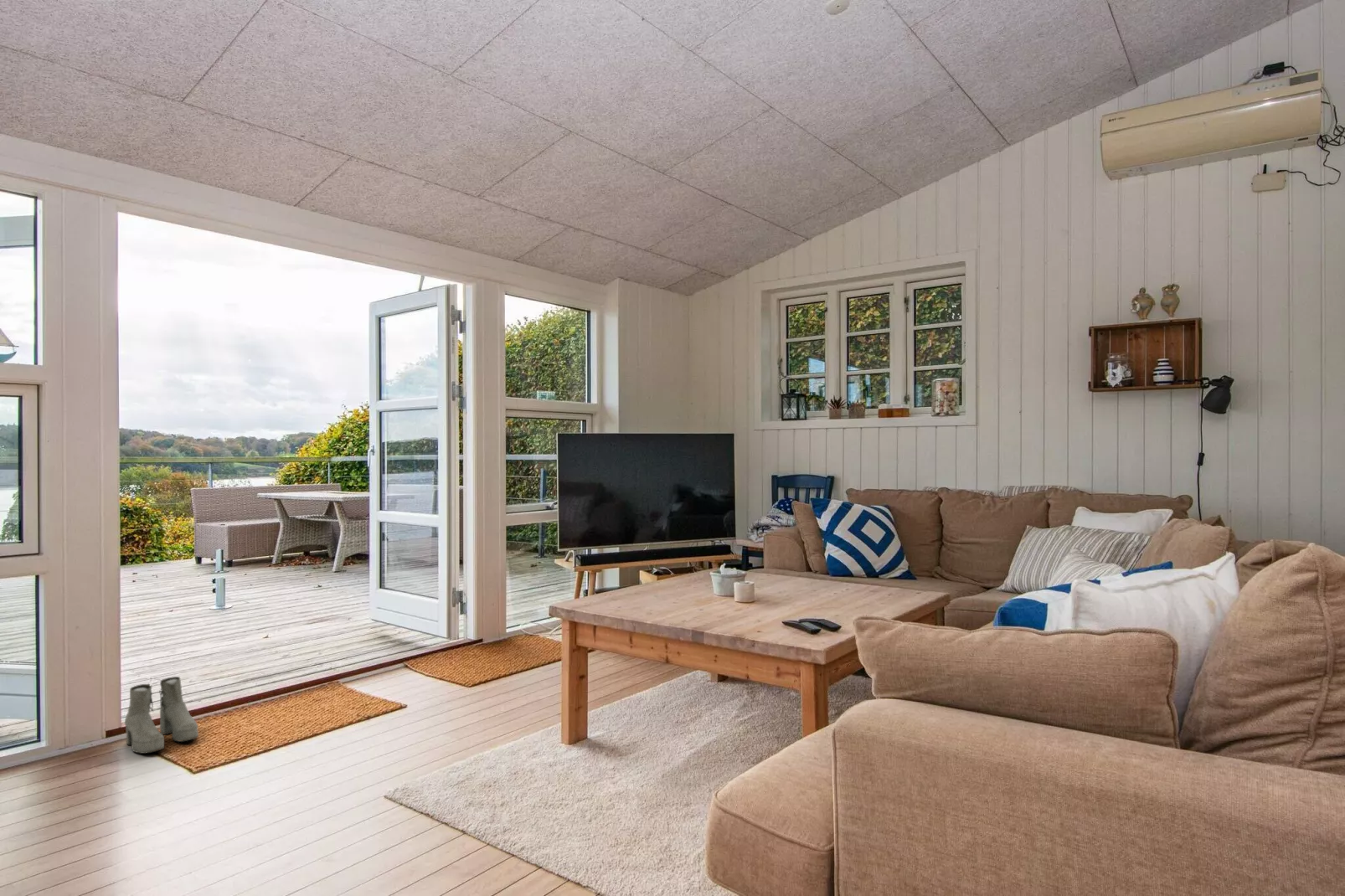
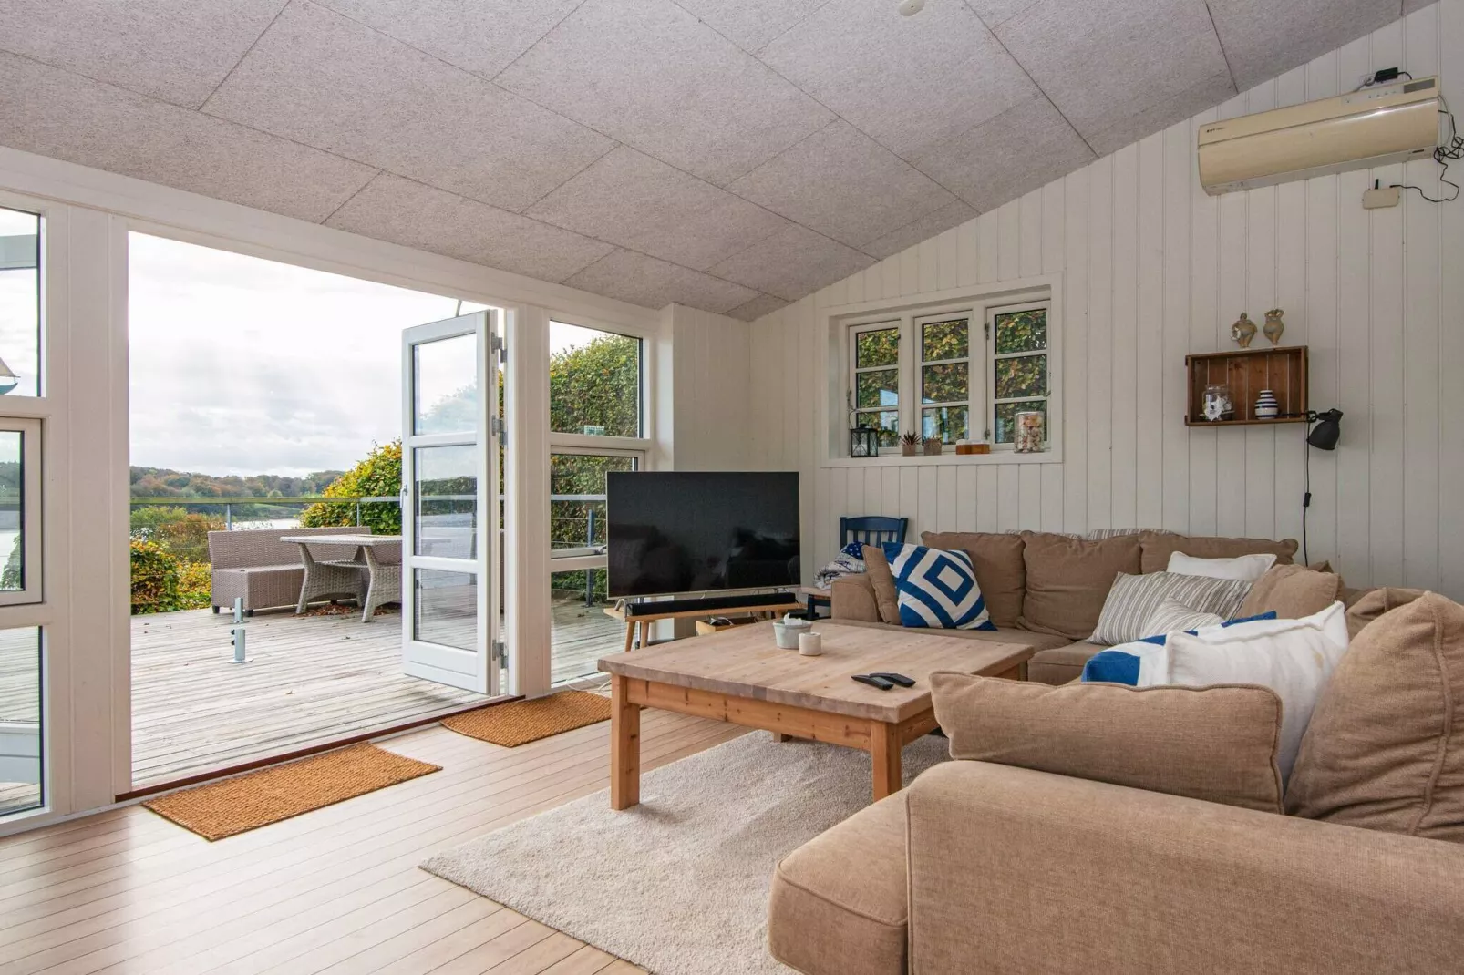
- boots [124,676,199,754]
